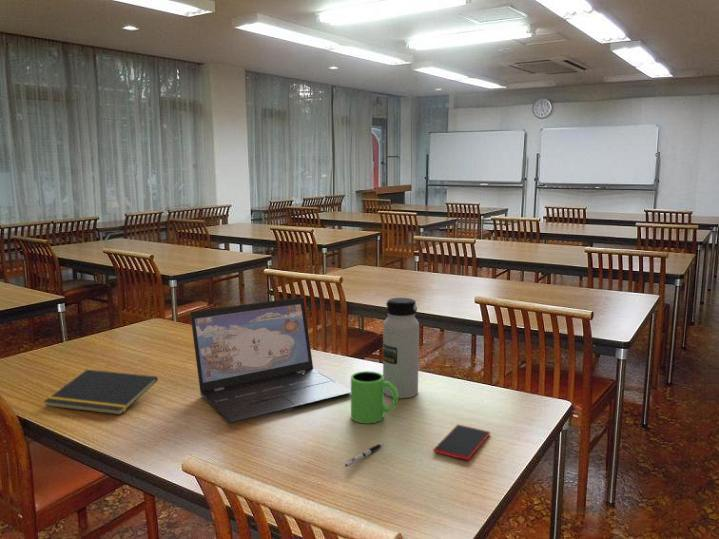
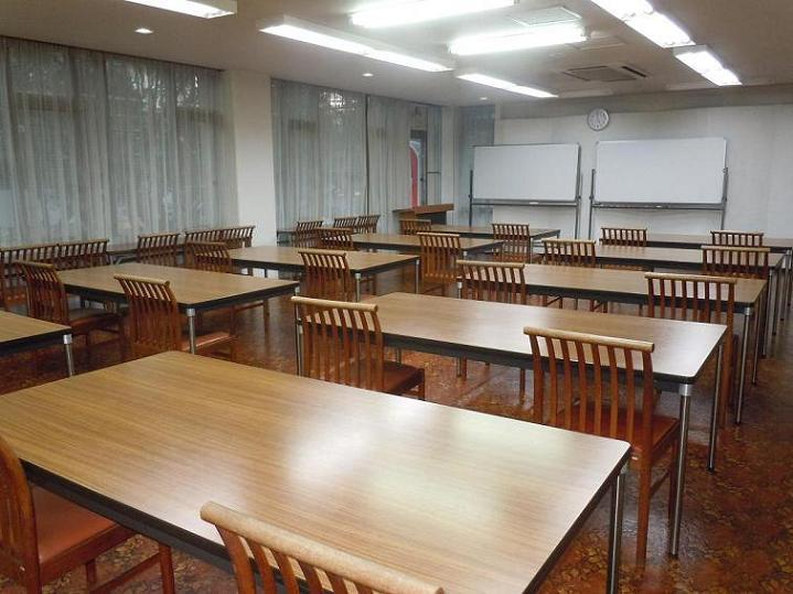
- pen [344,442,385,468]
- mug [350,370,399,424]
- smartphone [432,424,491,461]
- notepad [43,369,159,416]
- water bottle [382,297,420,399]
- laptop [189,296,351,424]
